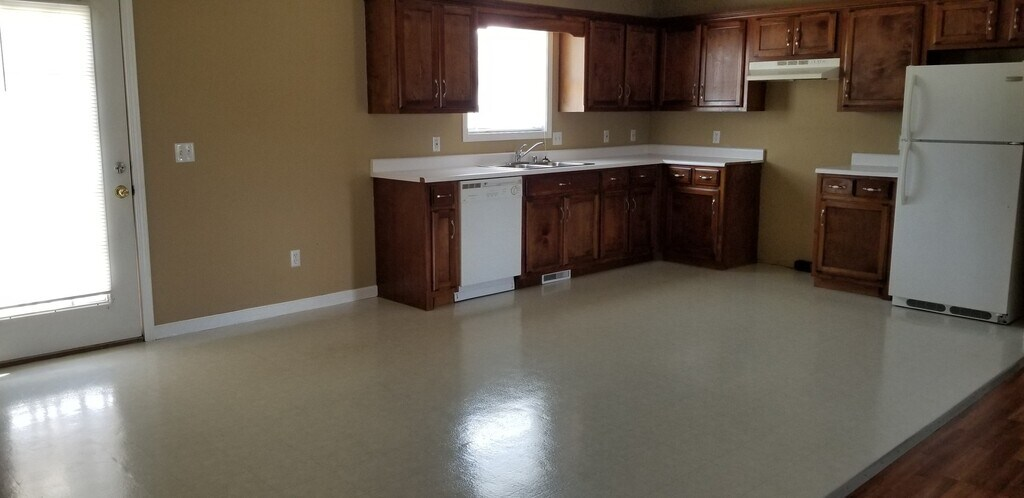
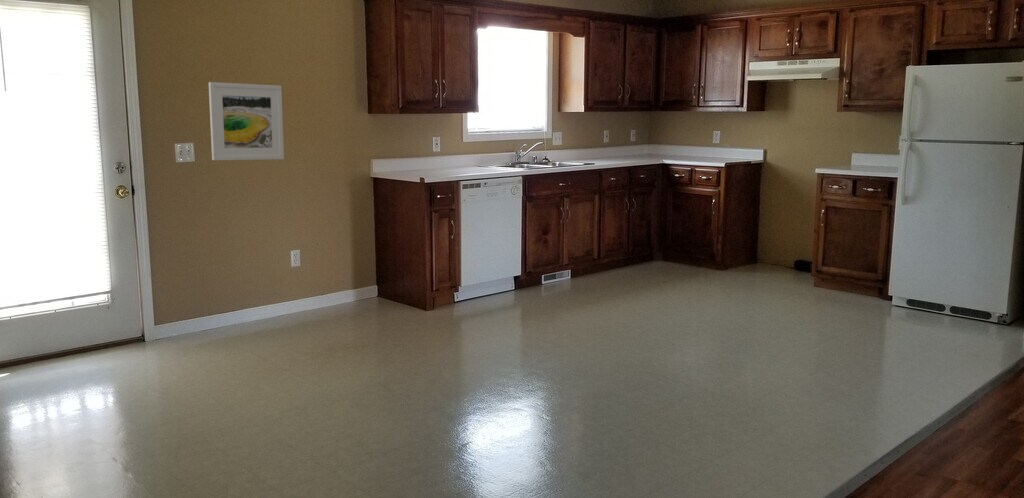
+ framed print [208,81,285,161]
